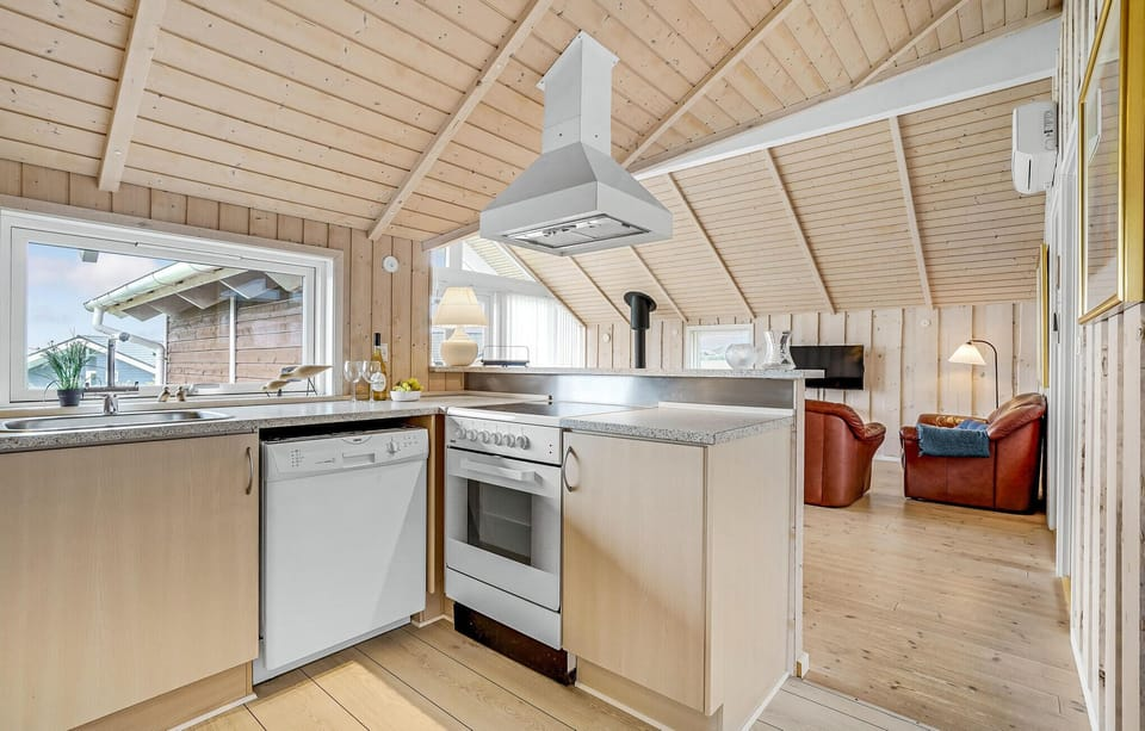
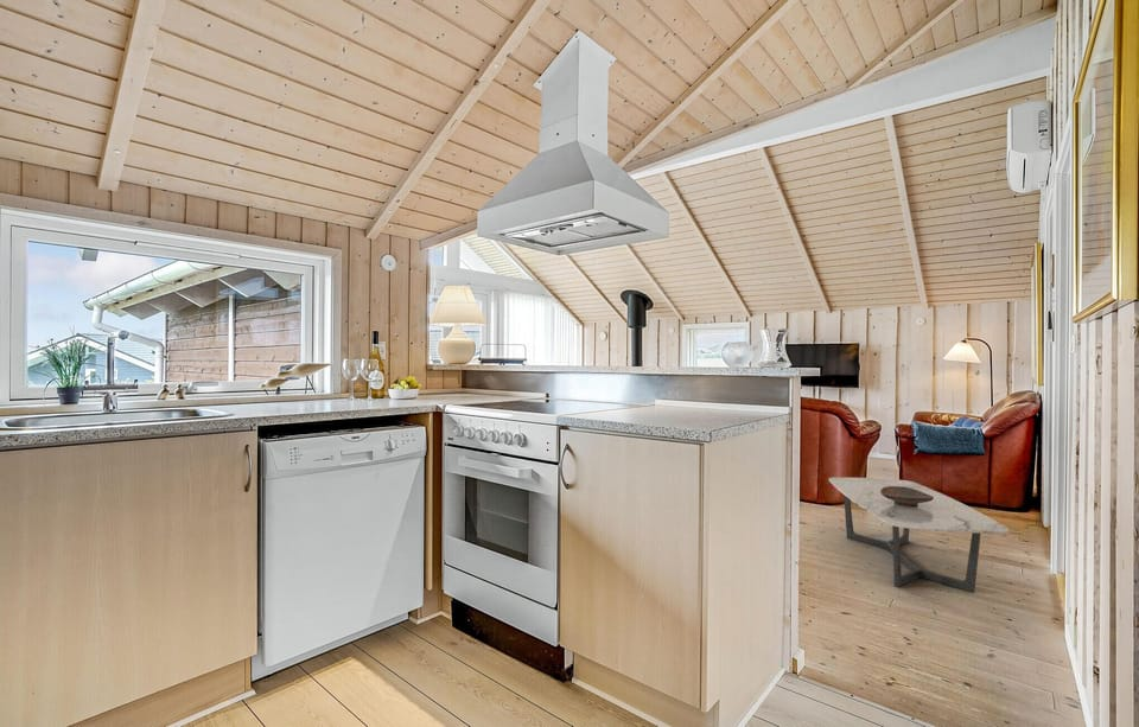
+ decorative bowl [880,486,934,506]
+ coffee table [827,477,1010,593]
